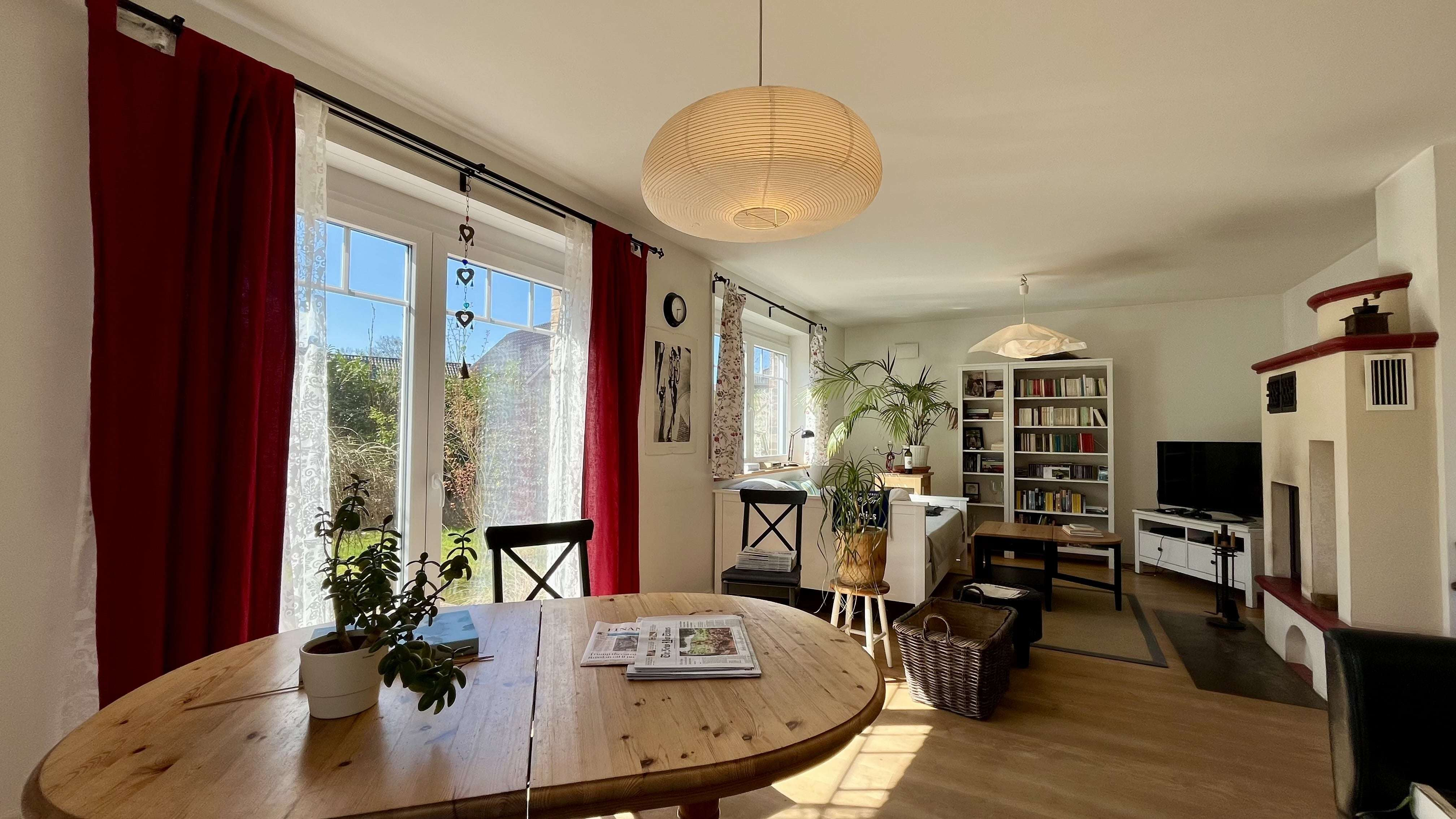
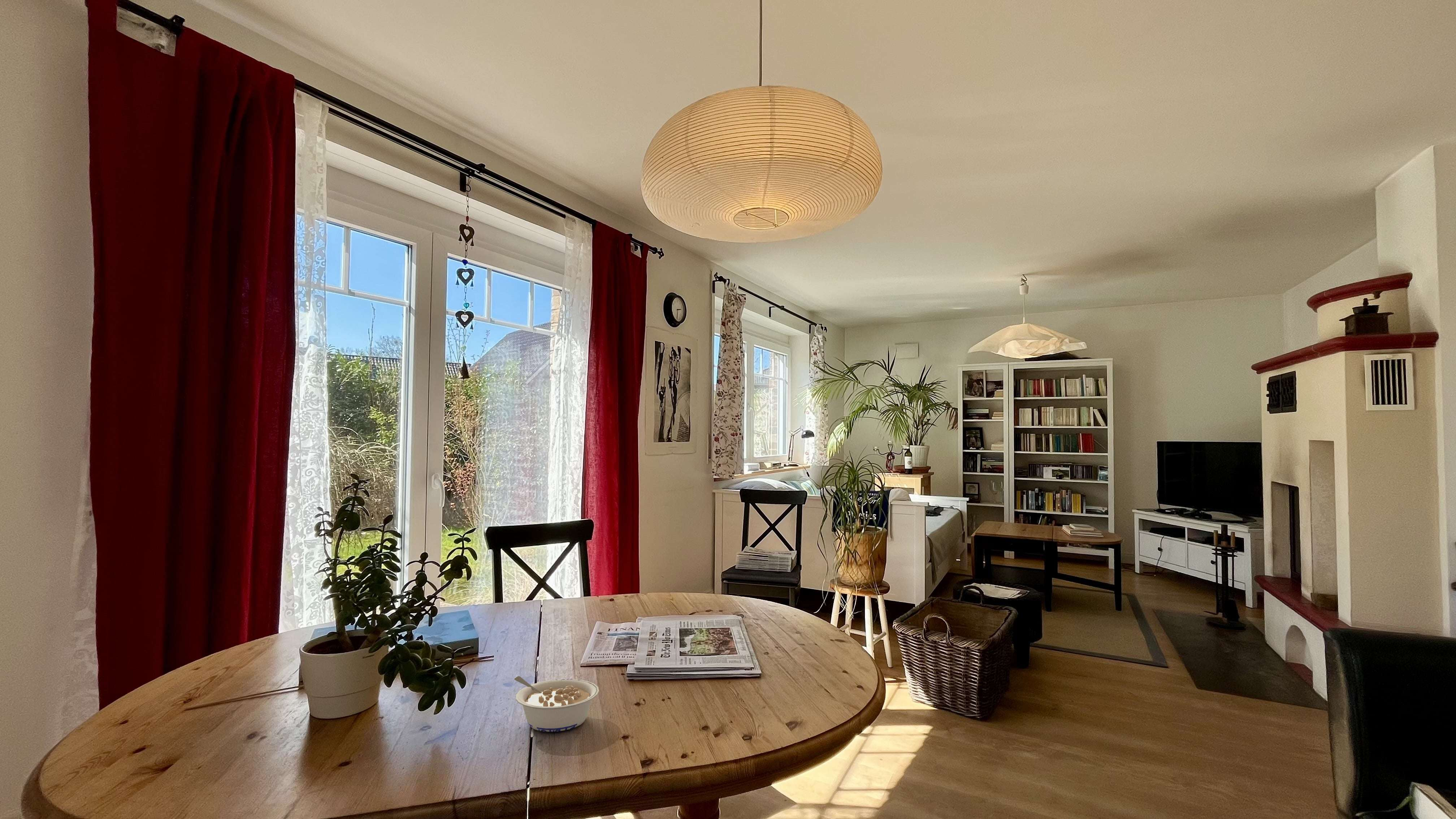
+ legume [514,676,599,732]
